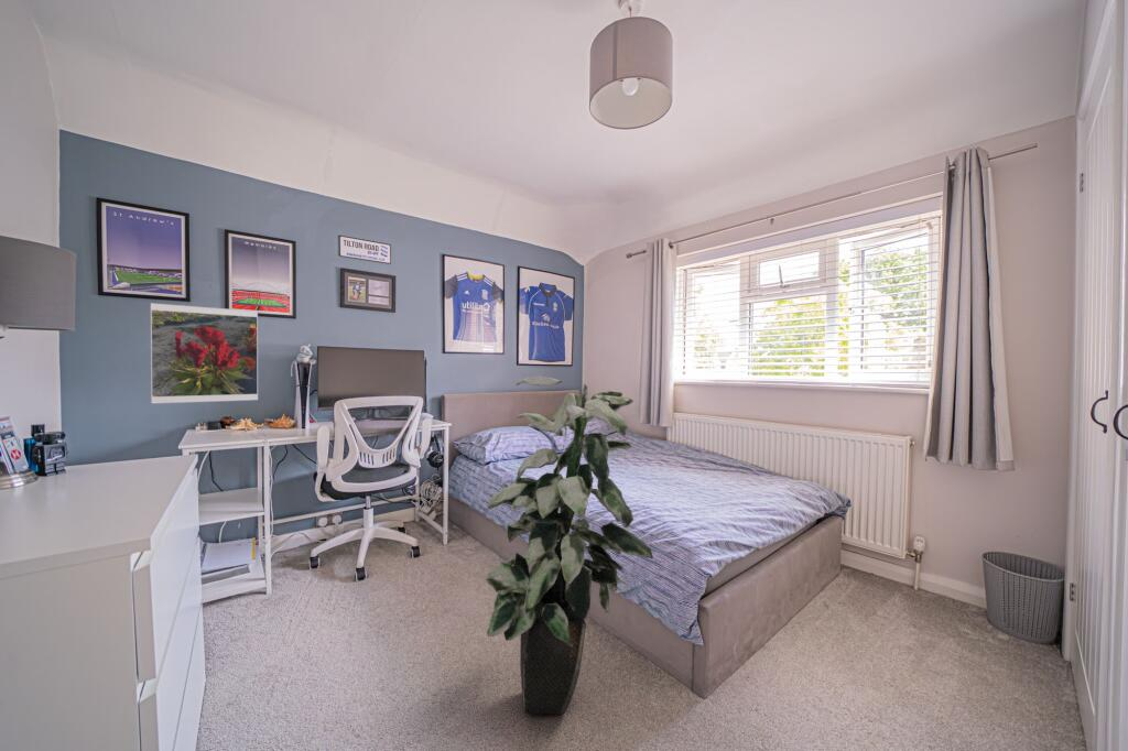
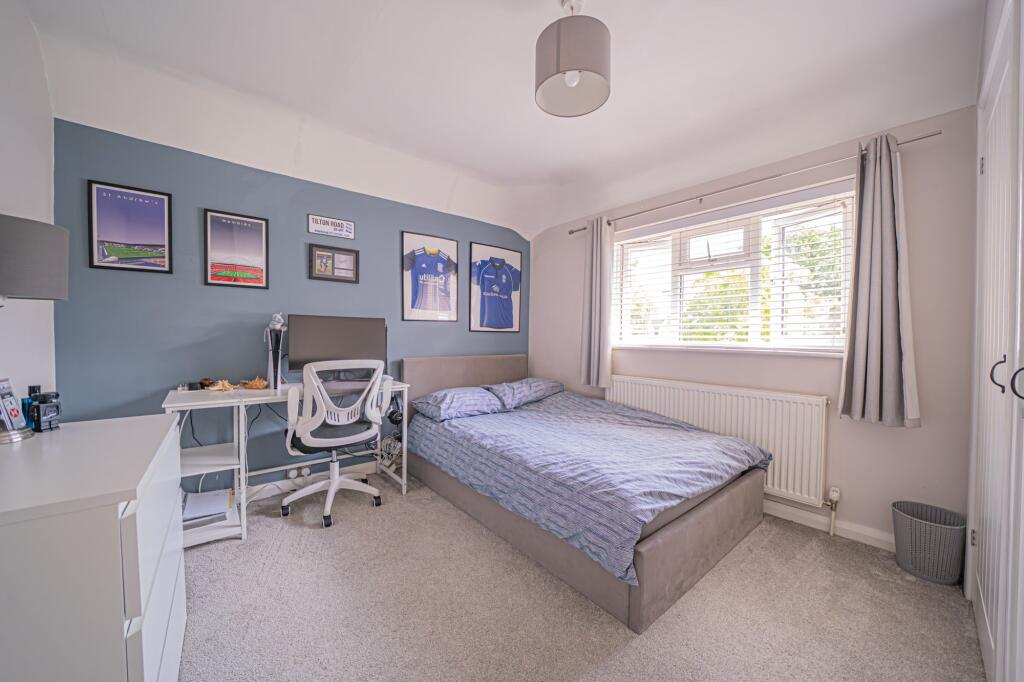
- indoor plant [485,375,654,715]
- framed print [150,302,259,404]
